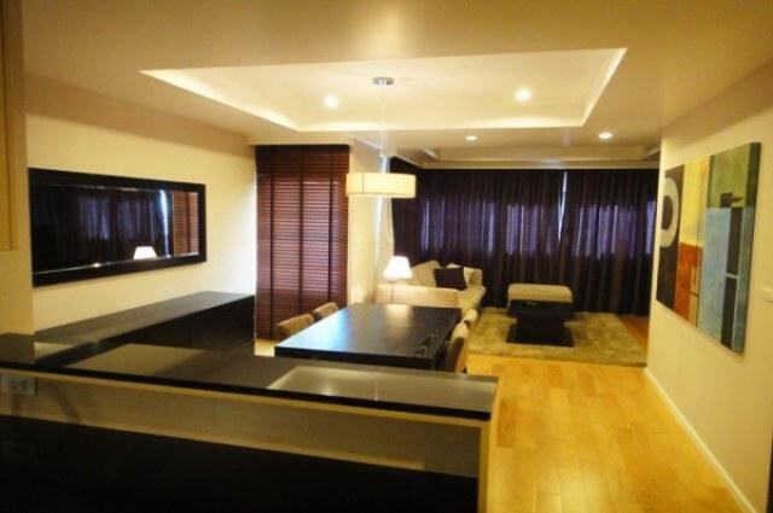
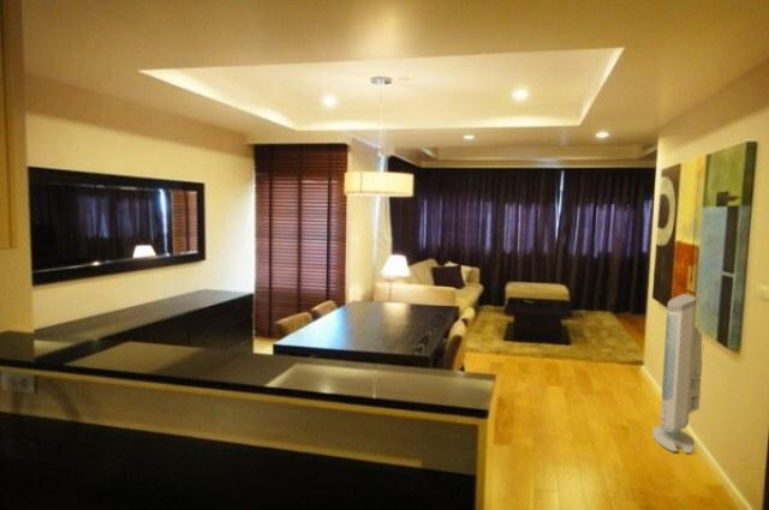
+ air purifier [651,293,704,455]
